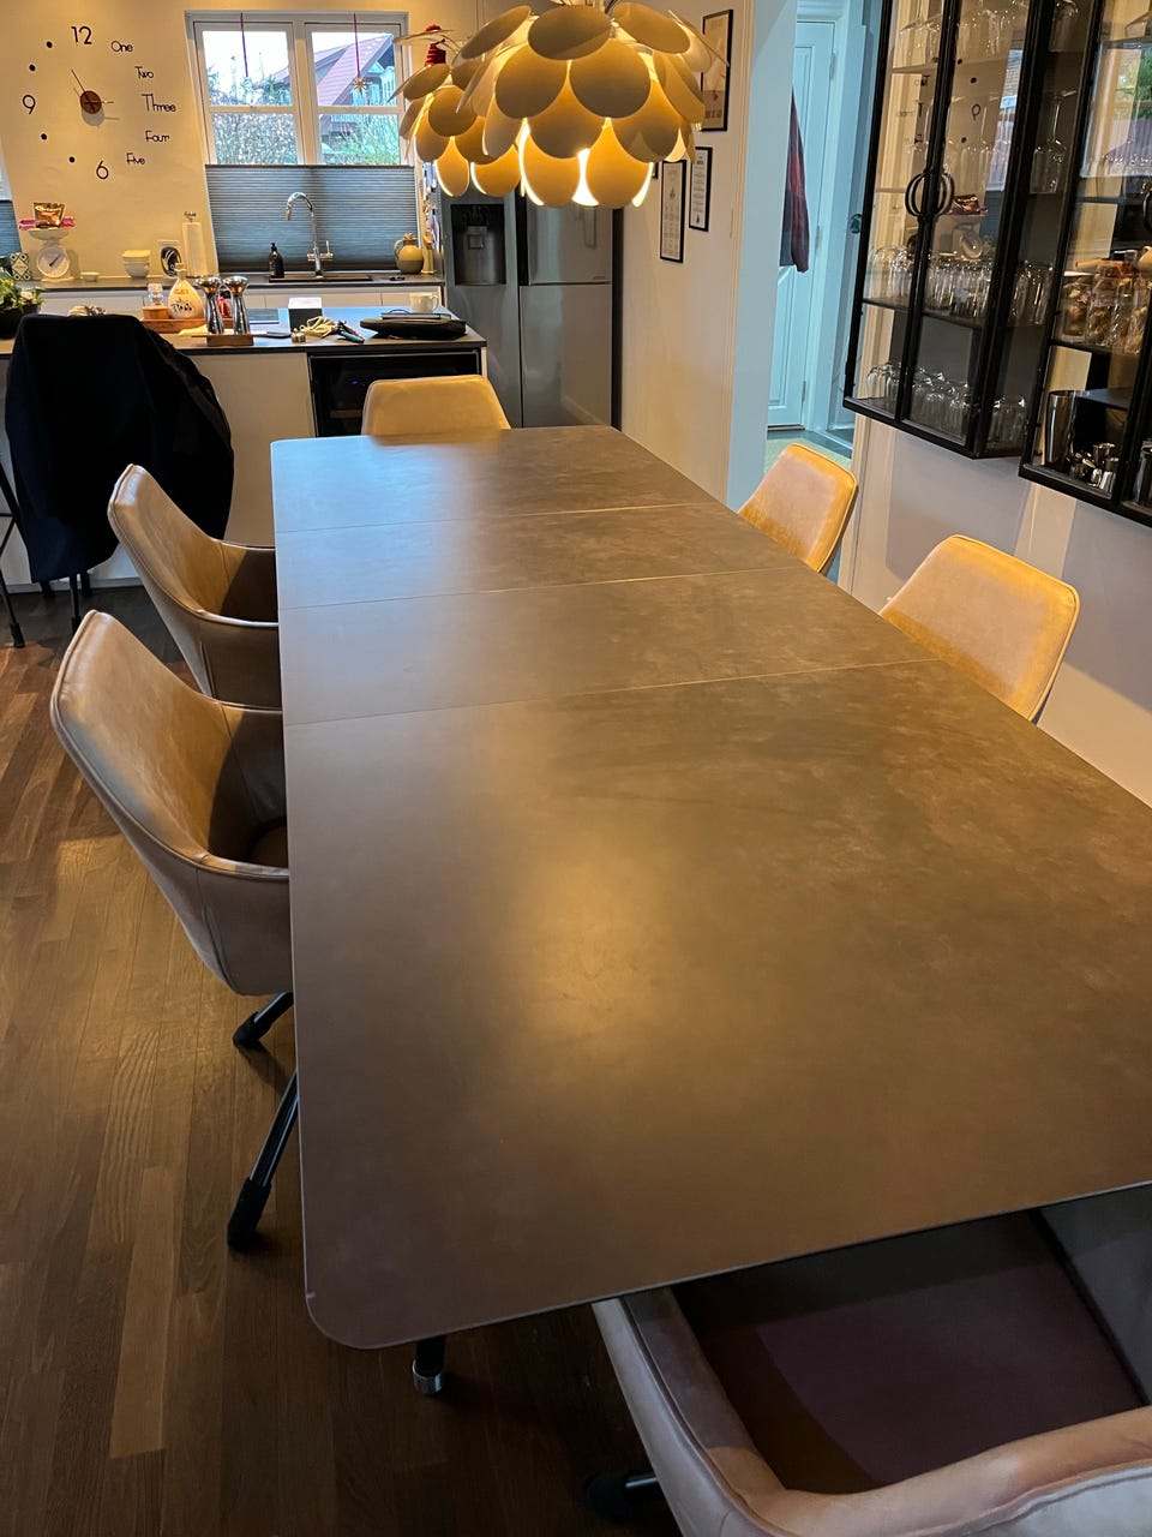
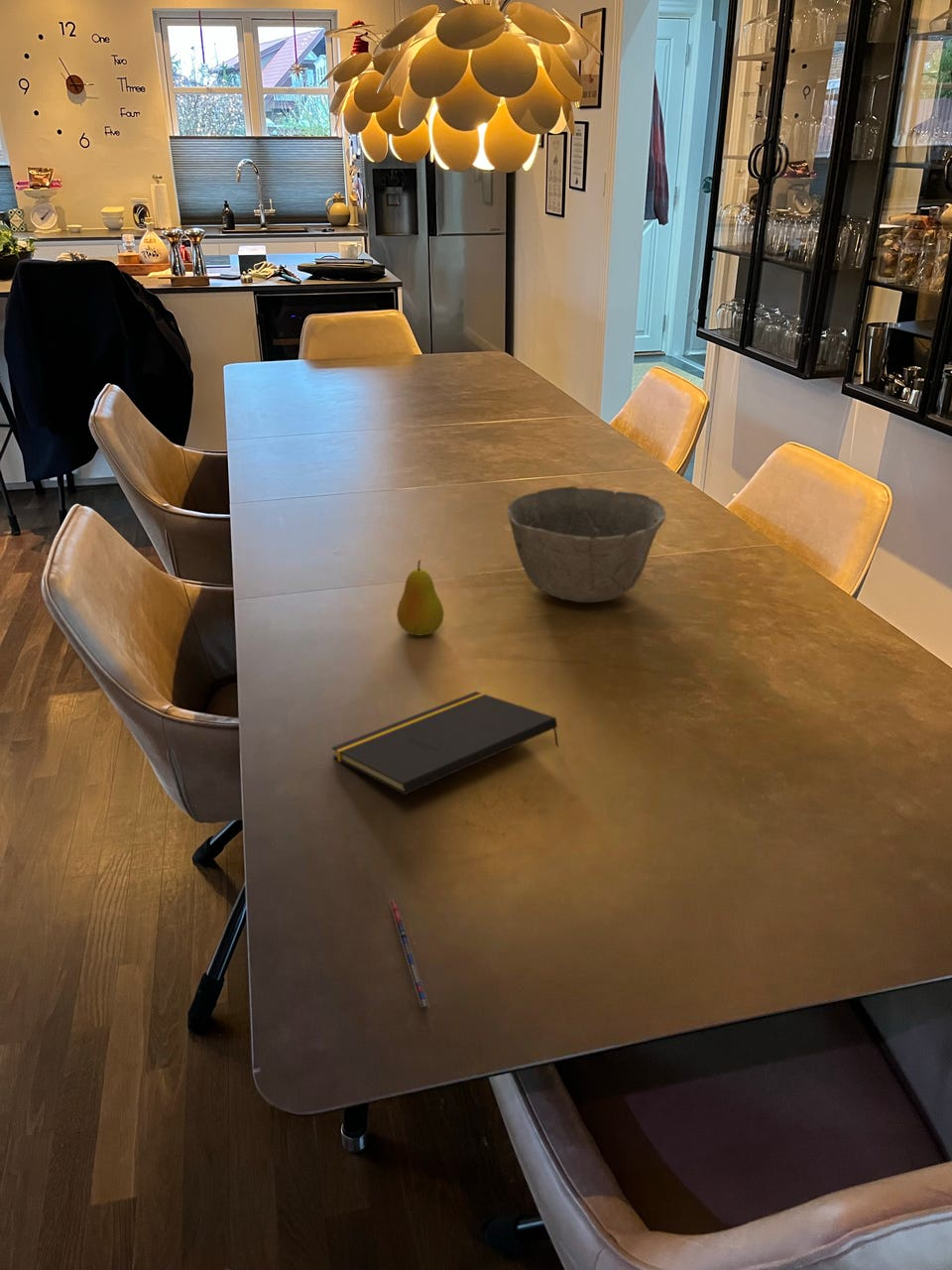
+ notepad [330,691,560,796]
+ bowl [506,485,666,603]
+ pen [389,899,430,1009]
+ fruit [396,560,445,637]
